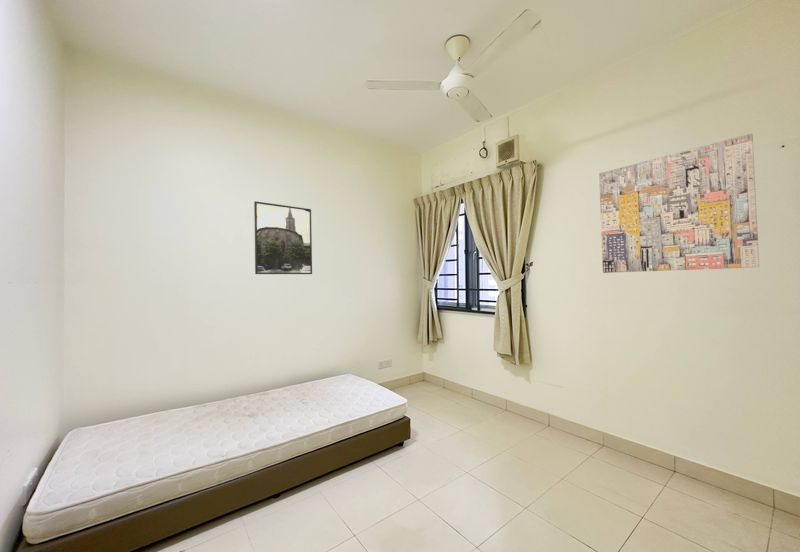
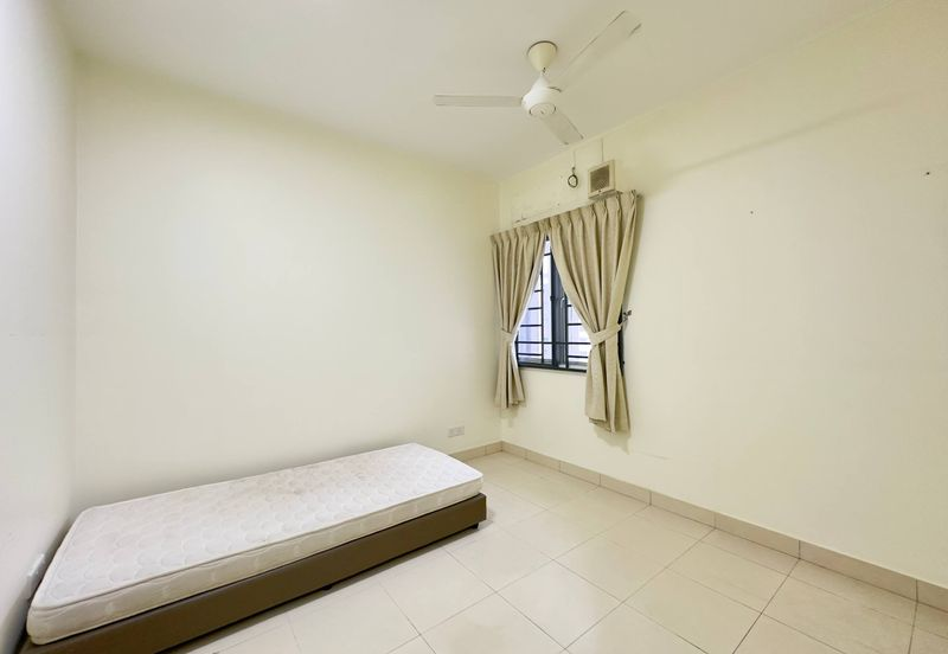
- wall art [598,133,760,274]
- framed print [253,200,313,275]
